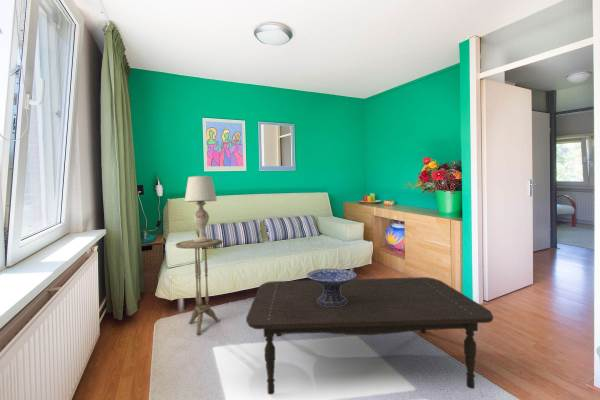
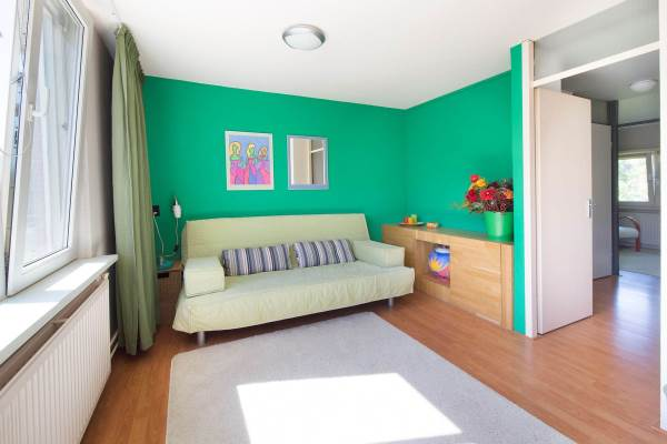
- coffee table [245,276,494,396]
- table lamp [184,175,218,242]
- decorative bowl [306,268,358,306]
- side table [175,238,224,335]
